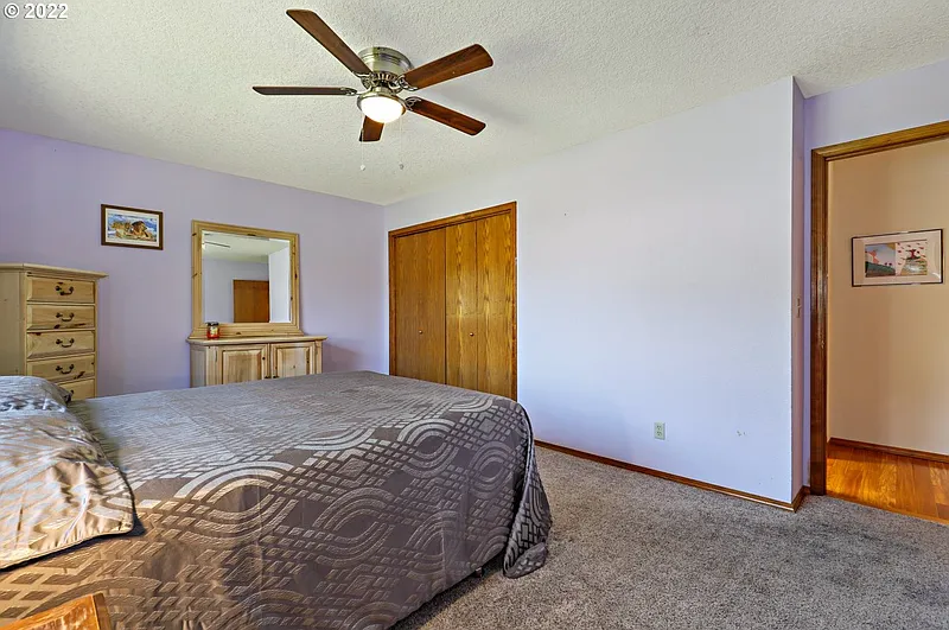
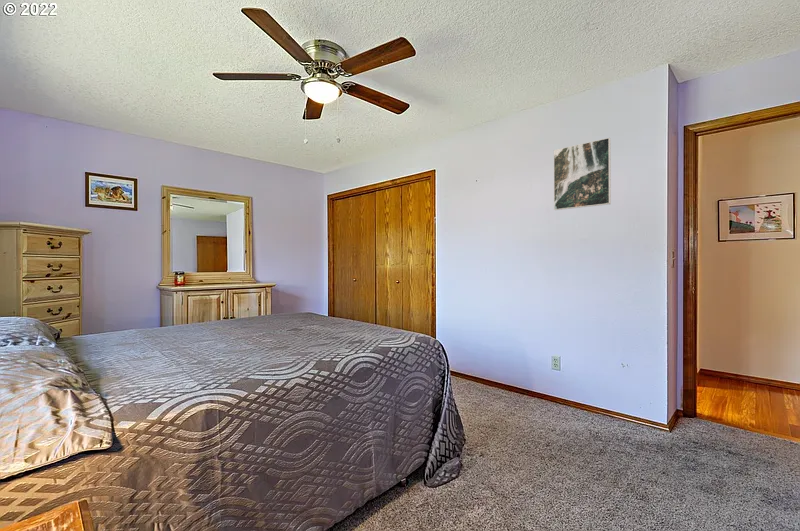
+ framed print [553,137,612,211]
